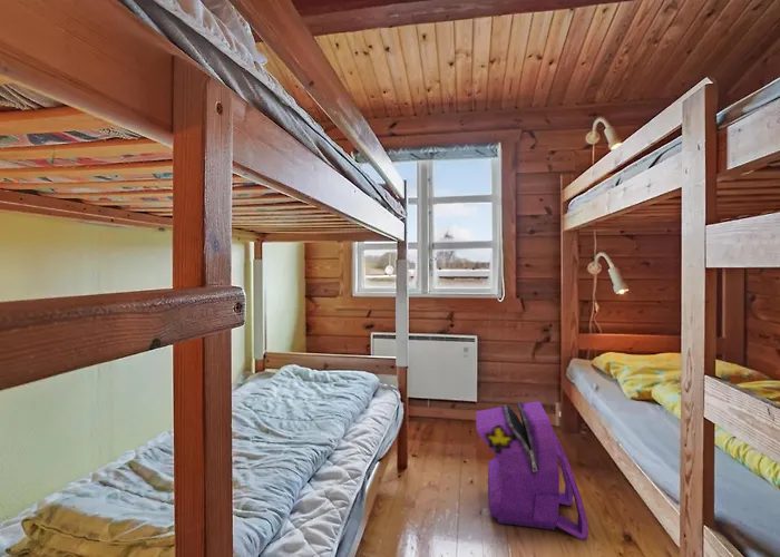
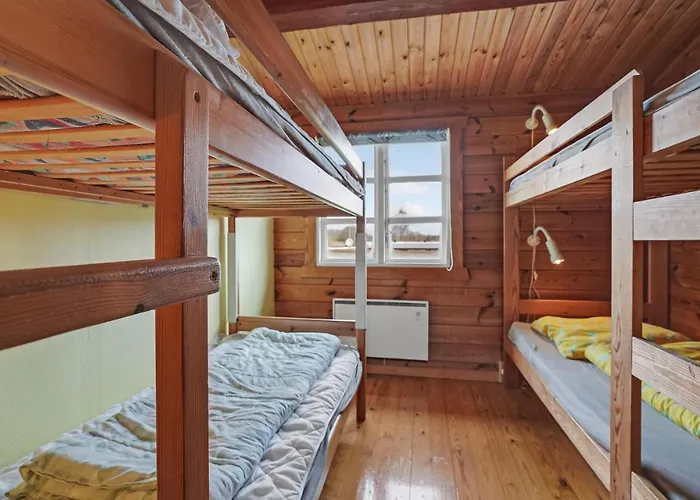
- backpack [475,400,589,541]
